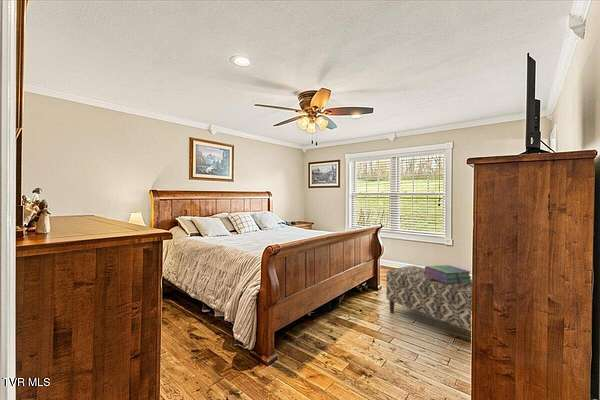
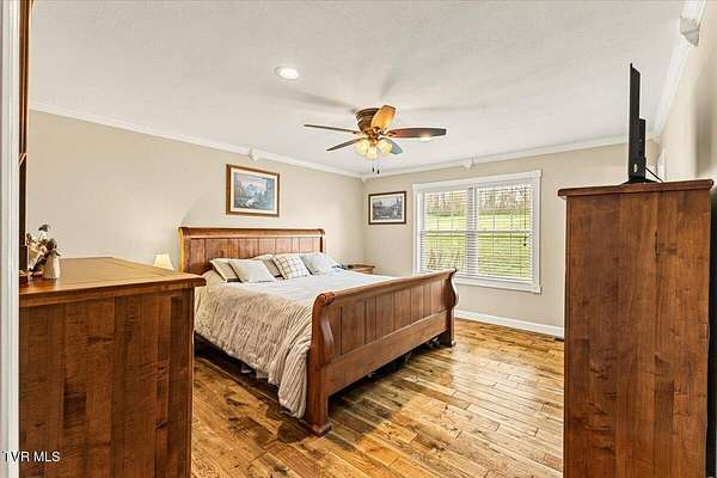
- stack of books [423,264,472,283]
- bench [385,265,473,332]
